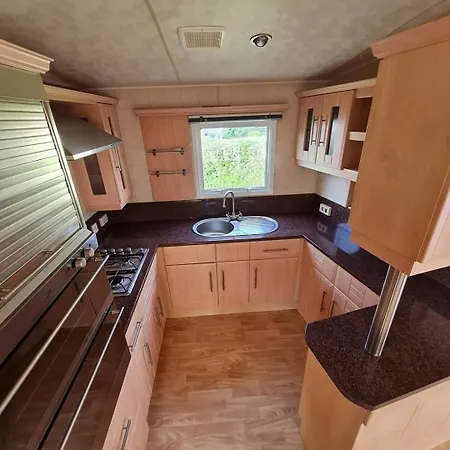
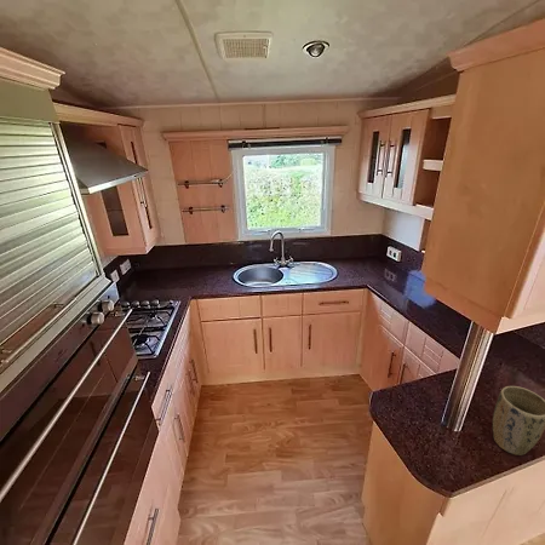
+ plant pot [492,385,545,457]
